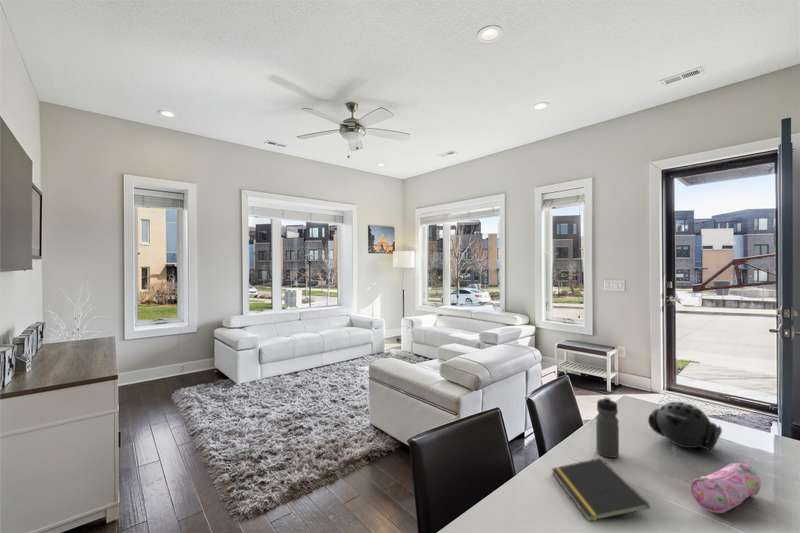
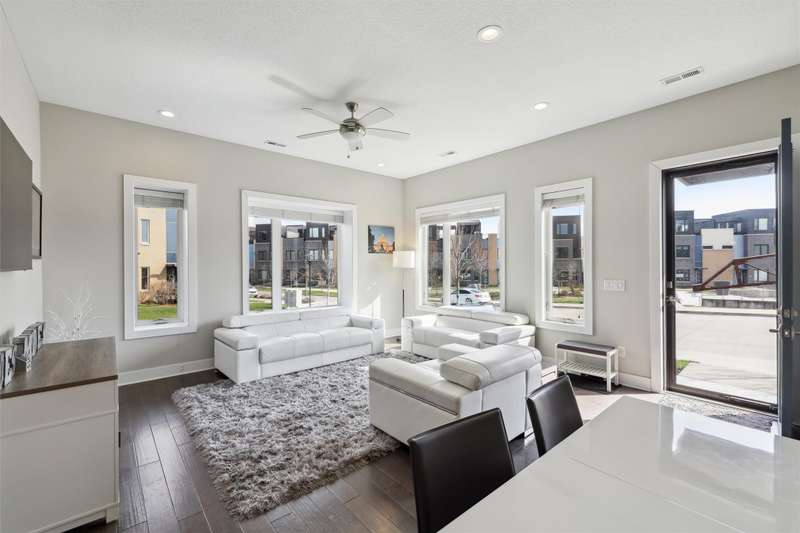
- water bottle [595,396,620,459]
- pencil case [690,461,761,514]
- notepad [550,457,651,522]
- speaker [647,401,723,450]
